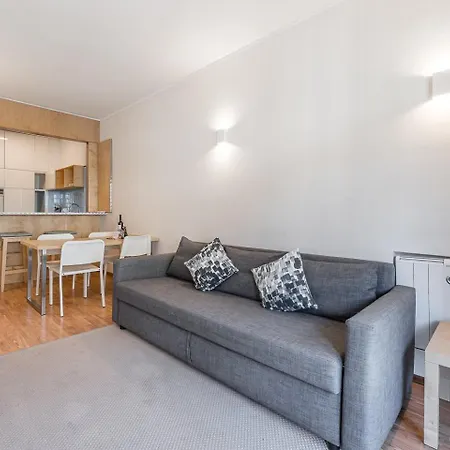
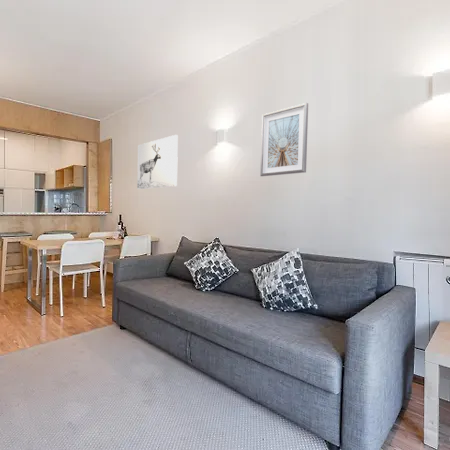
+ wall art [136,134,179,190]
+ picture frame [259,102,309,177]
